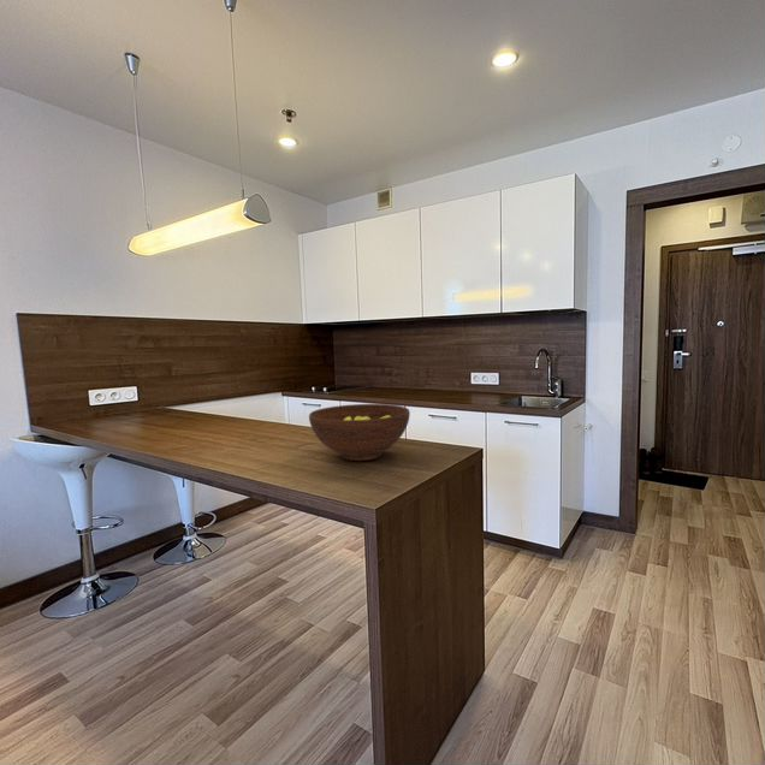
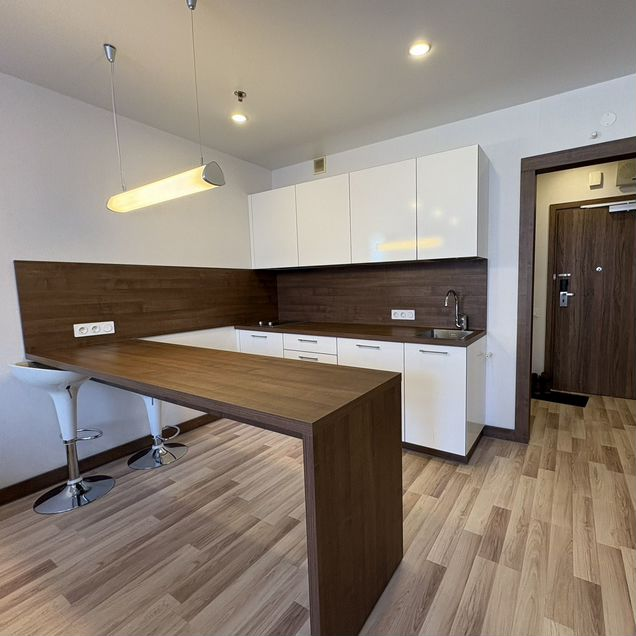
- fruit bowl [308,403,411,462]
